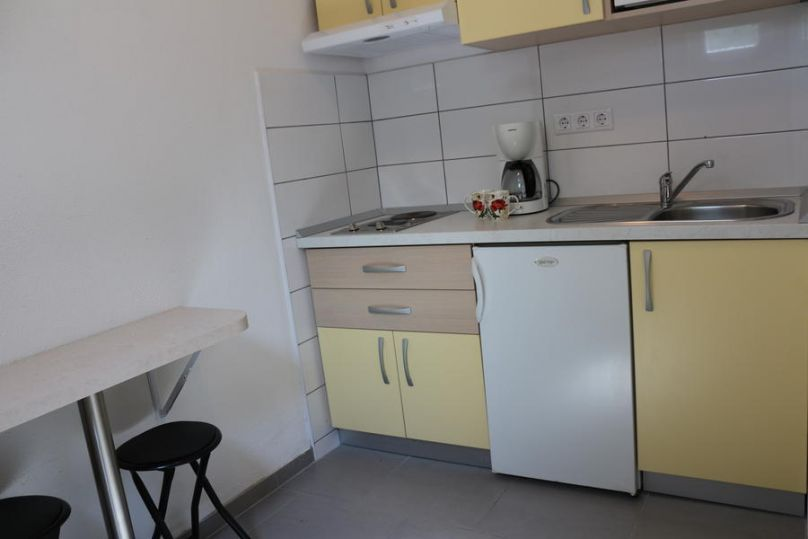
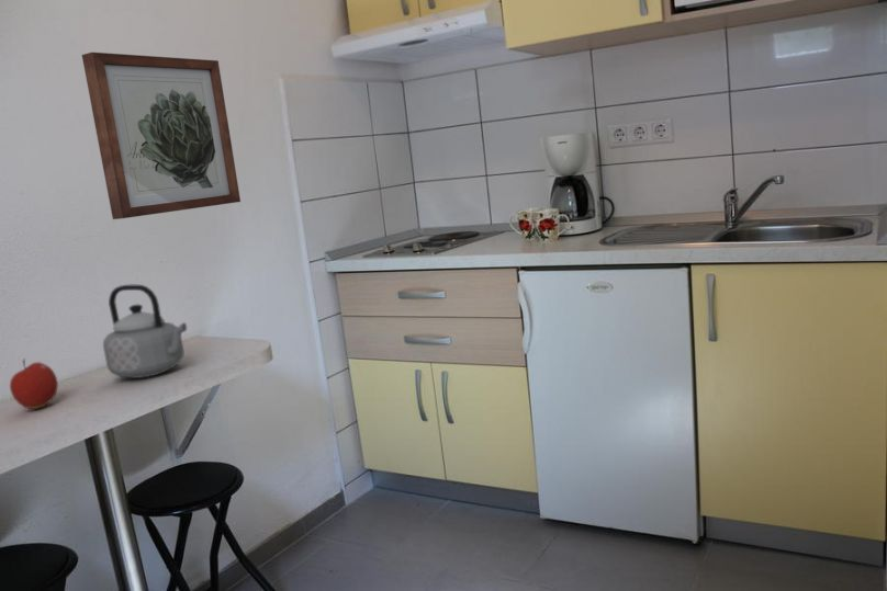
+ wall art [81,52,242,220]
+ teapot [102,284,188,379]
+ fruit [9,359,59,410]
